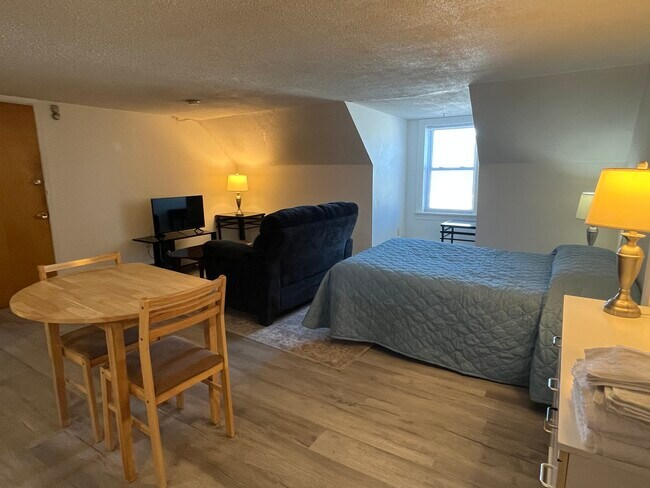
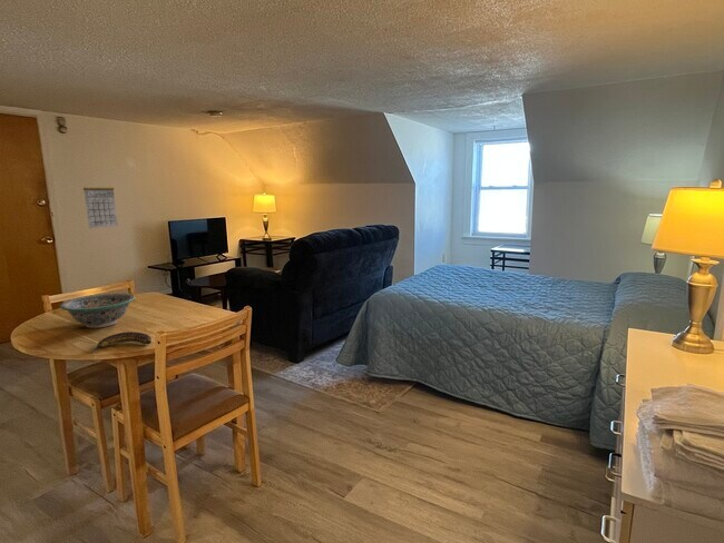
+ banana [90,330,153,354]
+ decorative bowl [59,292,136,329]
+ calendar [82,184,118,229]
